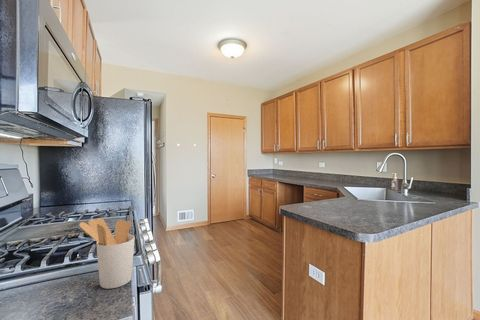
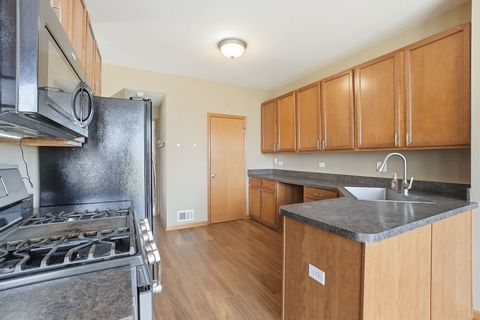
- utensil holder [78,217,135,290]
